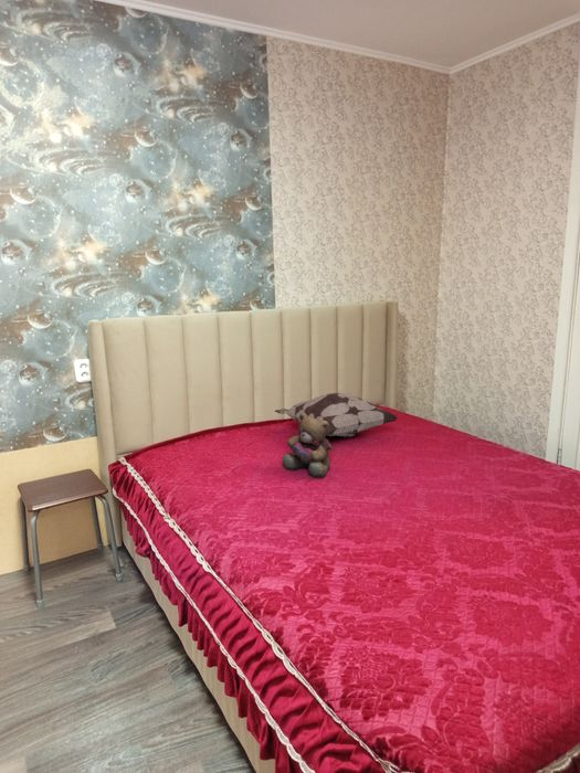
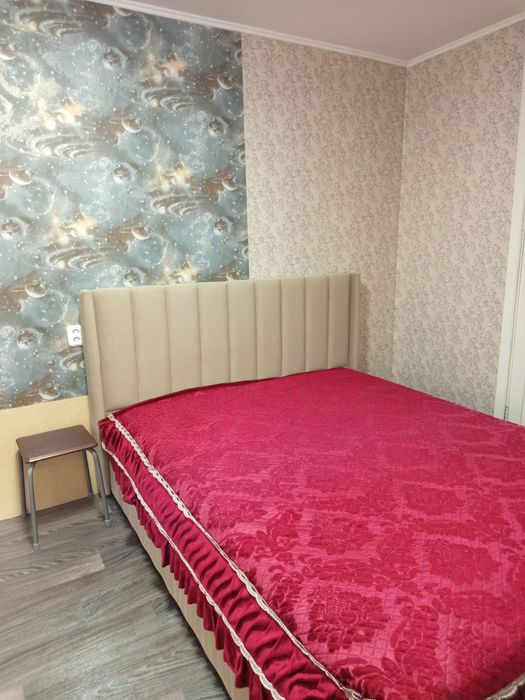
- decorative pillow [274,392,400,438]
- teddy bear [282,413,335,479]
